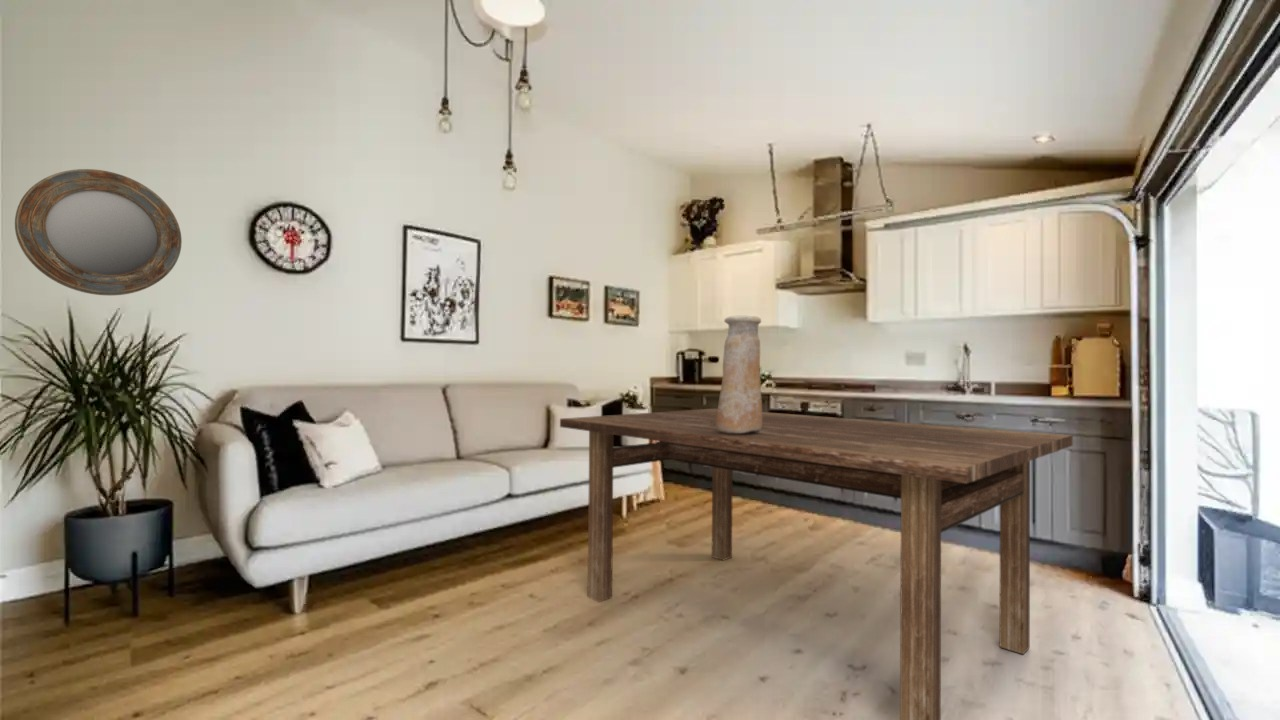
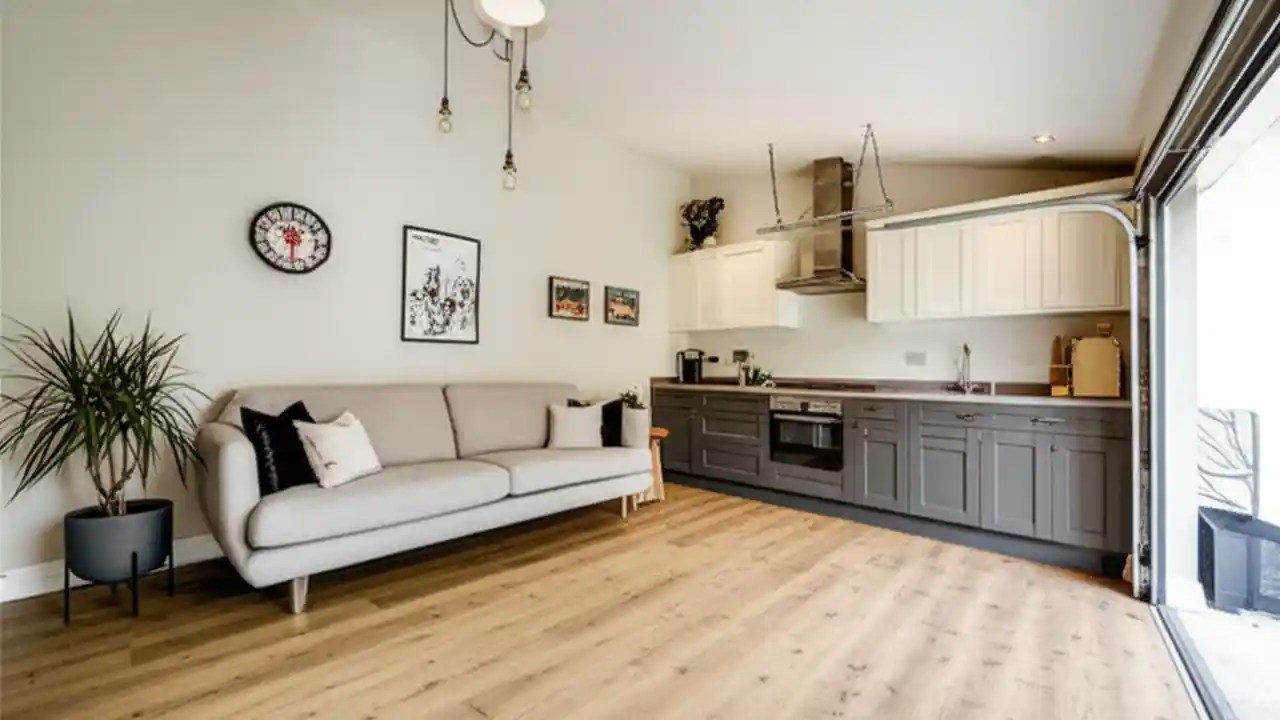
- vase [716,314,763,434]
- home mirror [14,168,183,297]
- dining table [559,408,1074,720]
